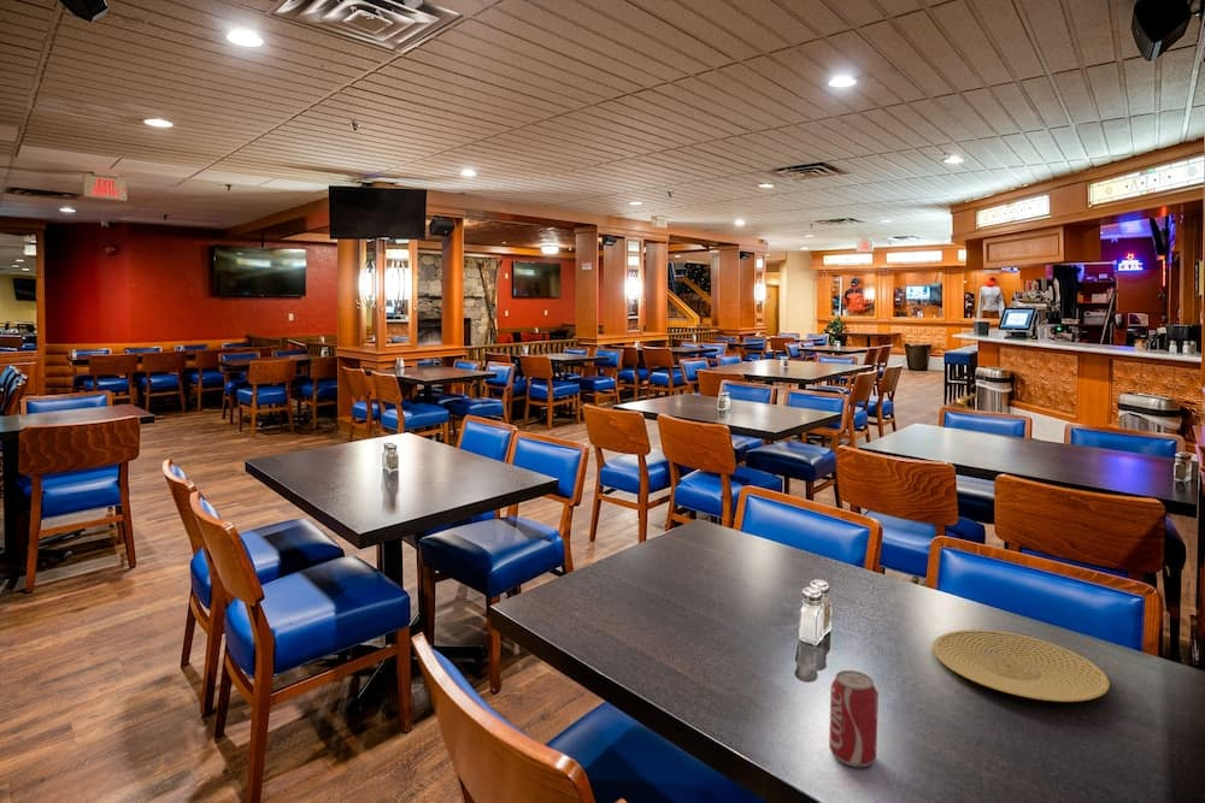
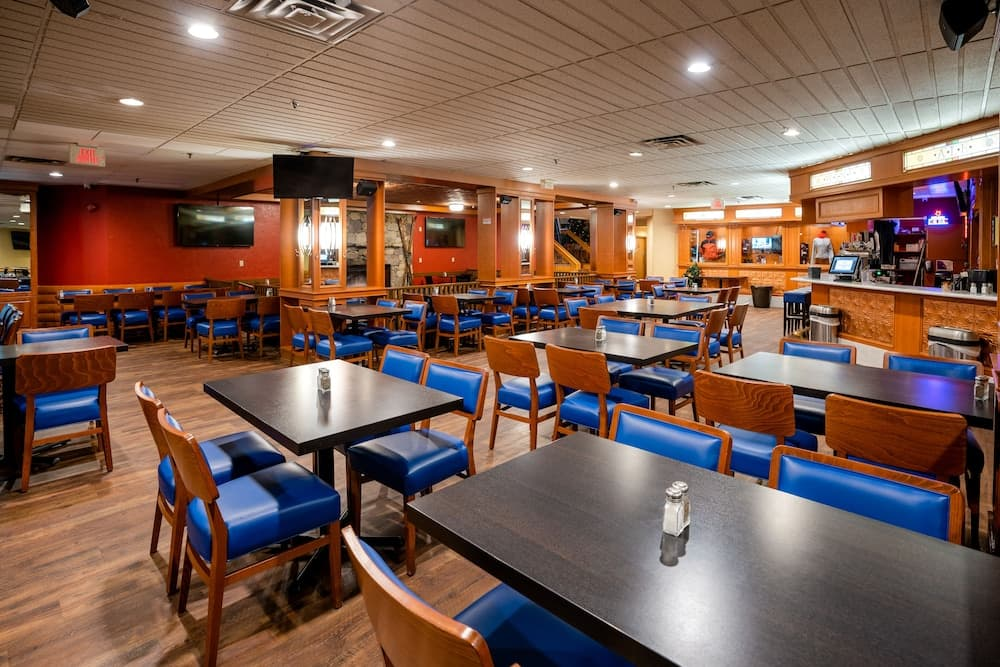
- plate [931,628,1111,703]
- beverage can [828,669,880,768]
